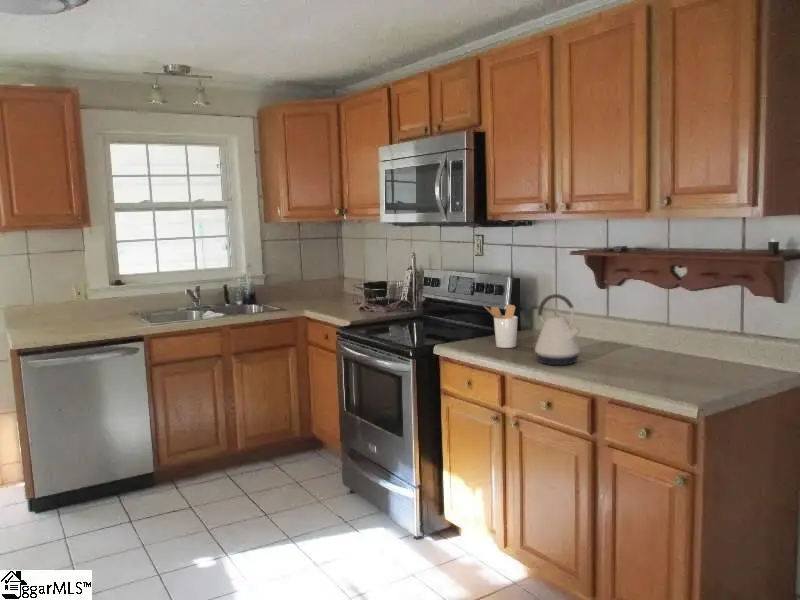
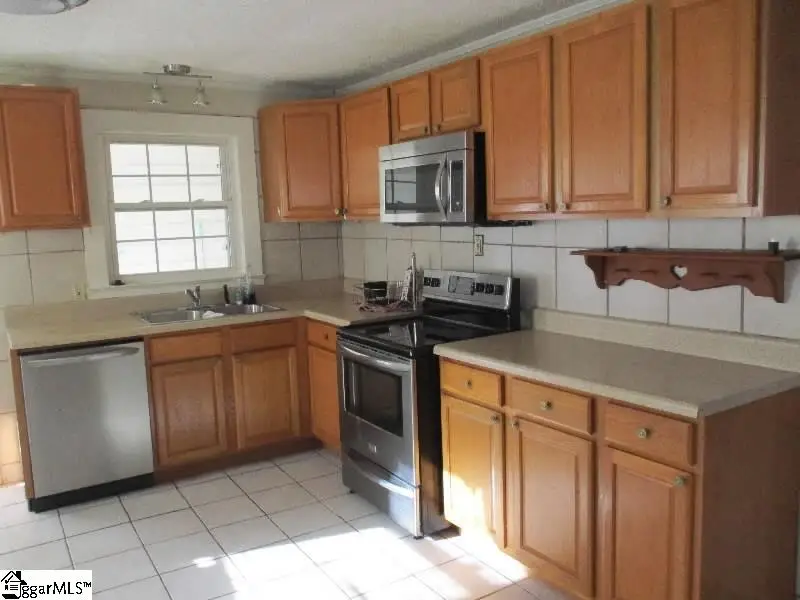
- utensil holder [483,303,519,349]
- kettle [534,293,583,366]
